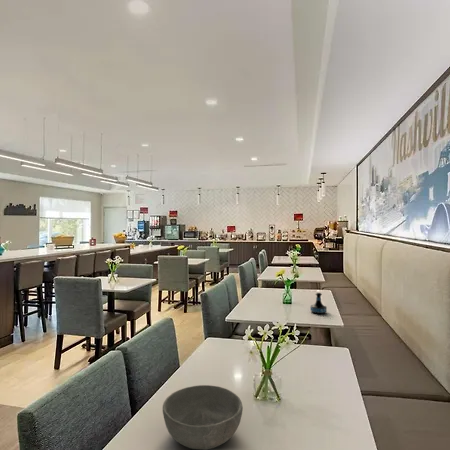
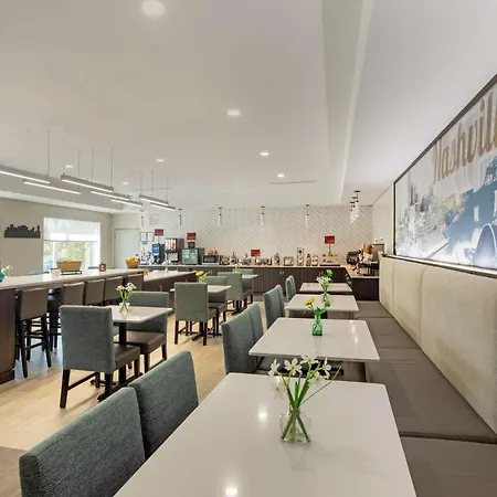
- tequila bottle [309,292,328,315]
- bowl [162,384,244,450]
